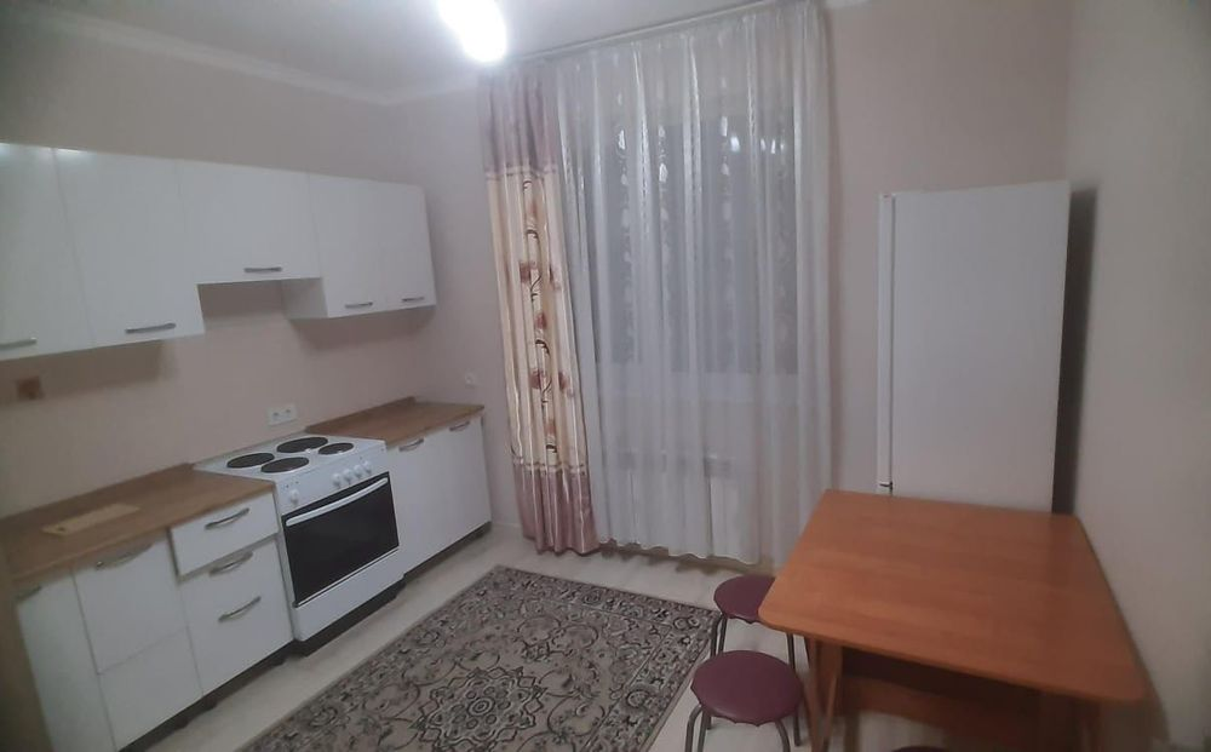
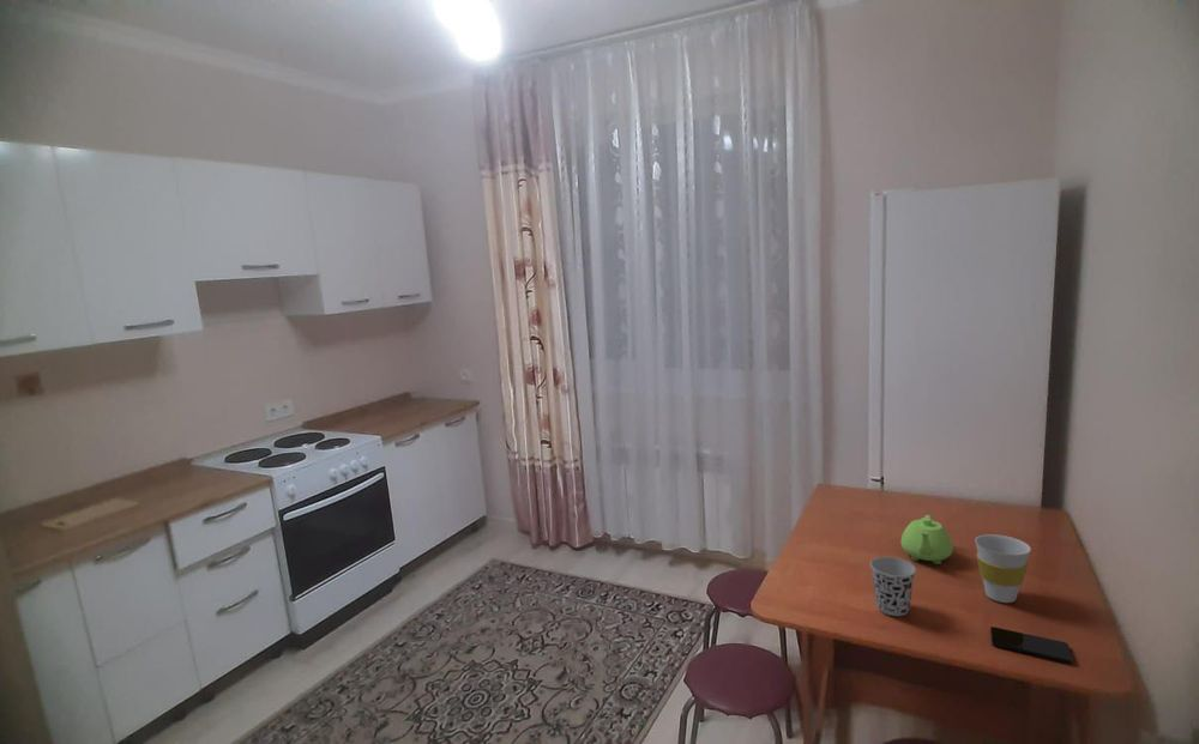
+ cup [974,533,1032,604]
+ teapot [899,514,954,565]
+ smartphone [989,625,1073,664]
+ cup [869,556,917,617]
